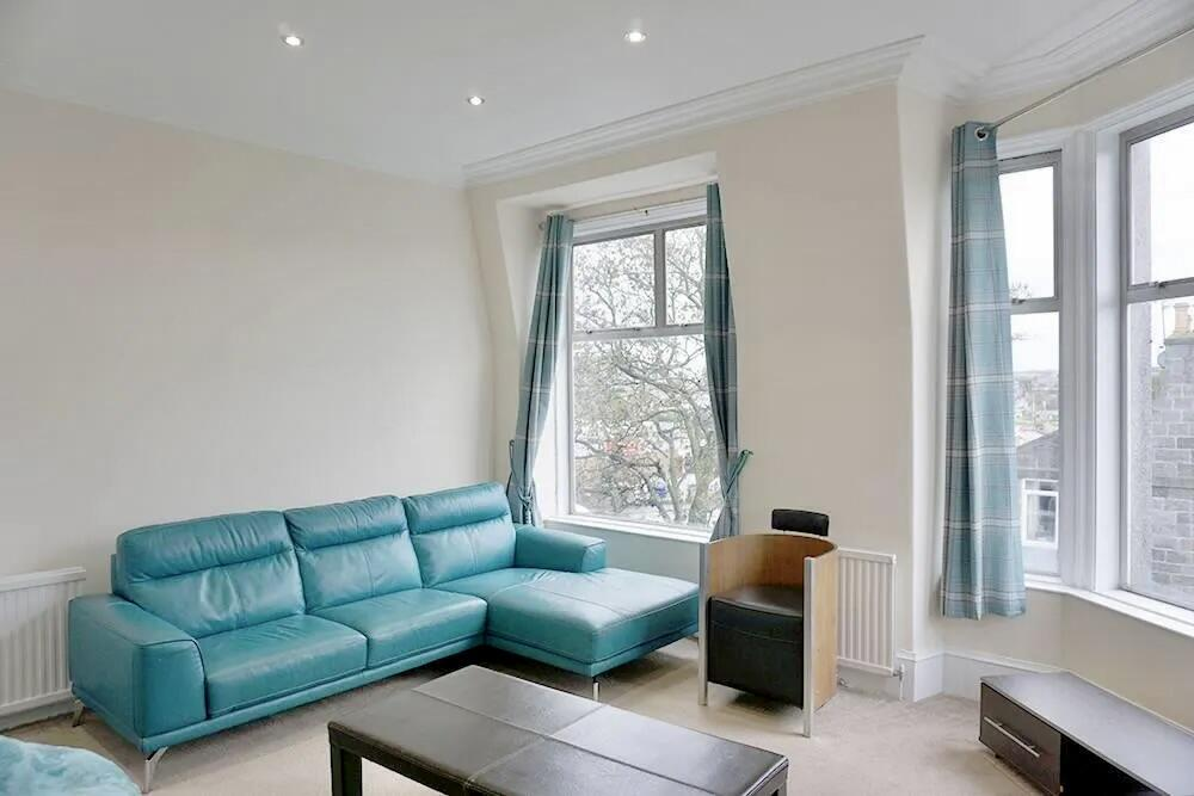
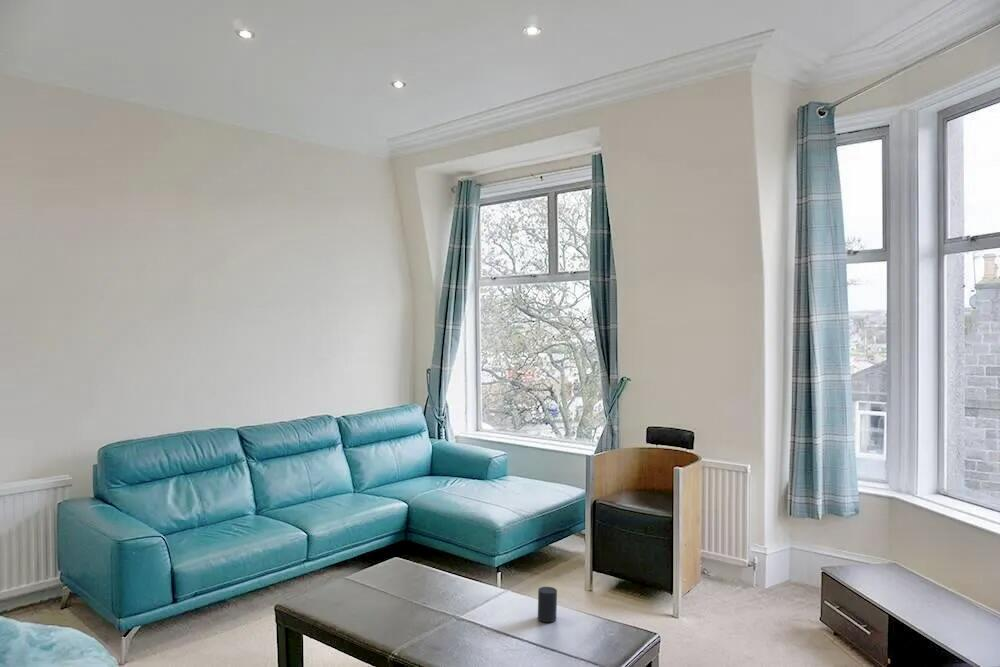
+ cup [537,586,558,623]
